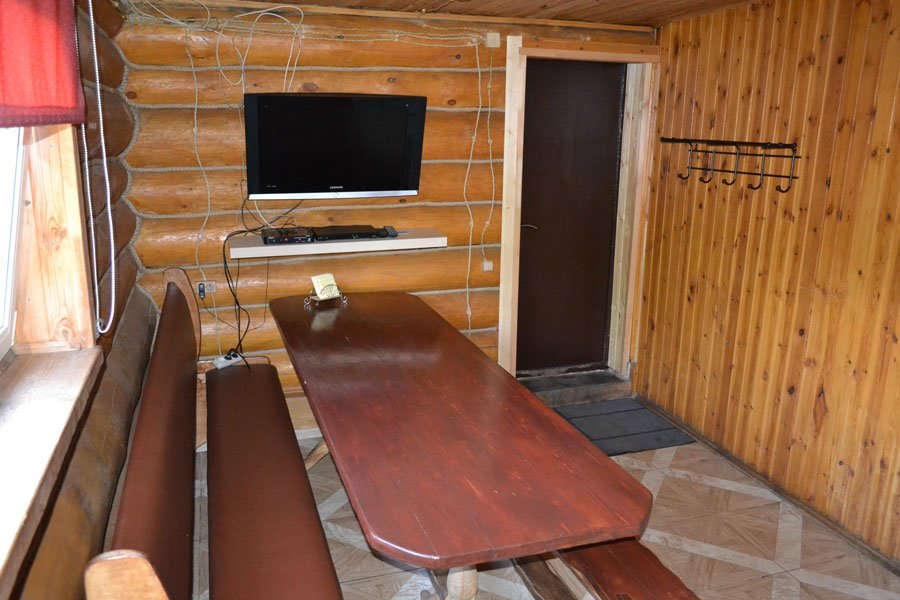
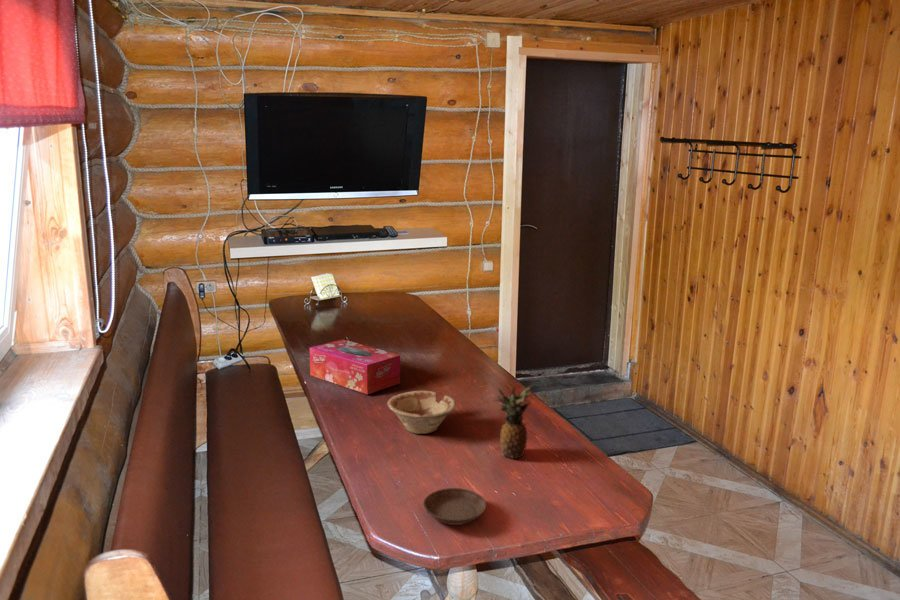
+ fruit [493,381,534,460]
+ dish [387,390,457,435]
+ saucer [422,487,487,526]
+ tissue box [309,338,401,395]
